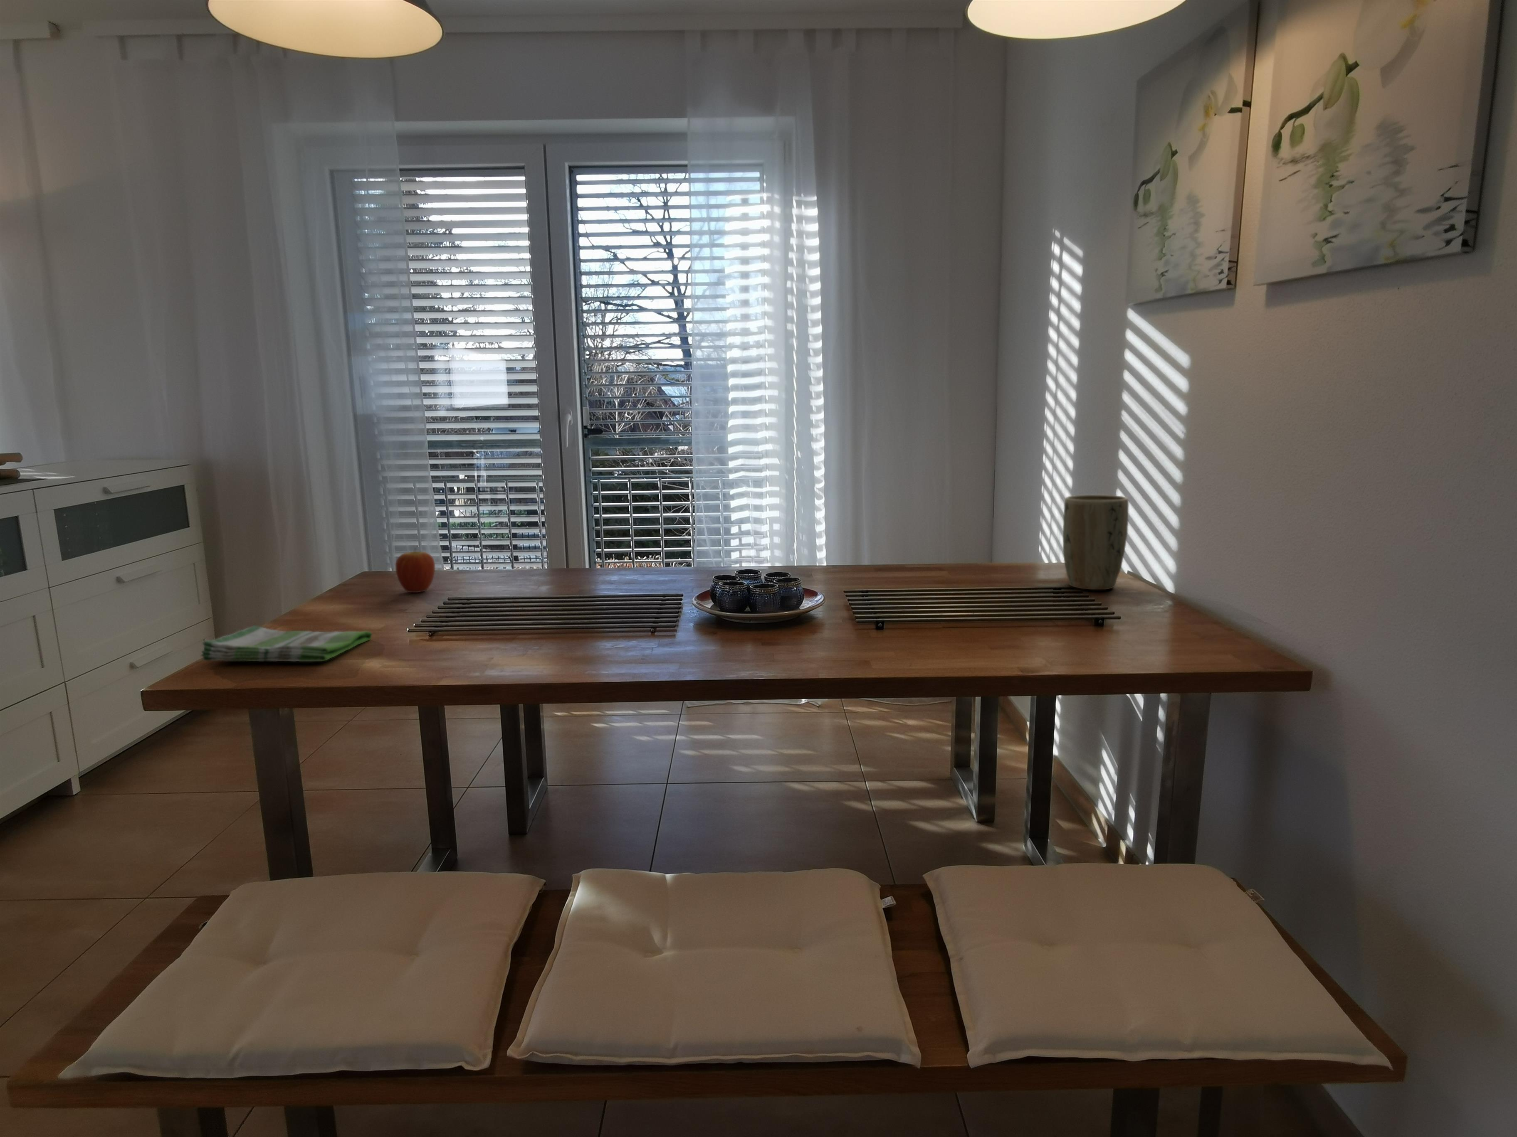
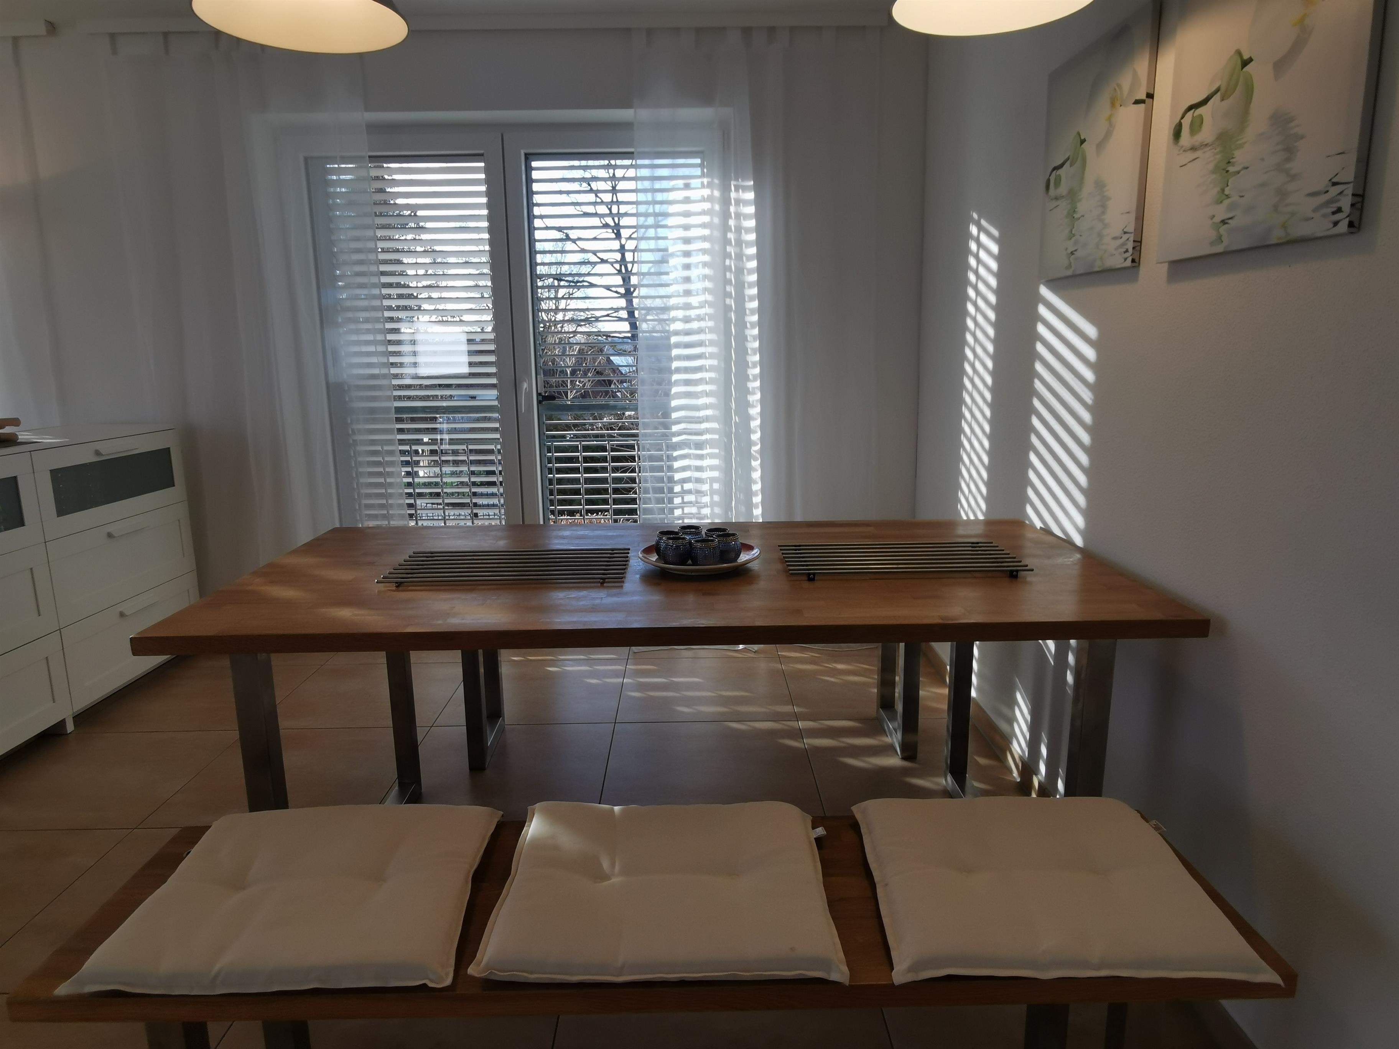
- dish towel [199,626,373,662]
- fruit [395,548,435,594]
- plant pot [1062,494,1129,590]
